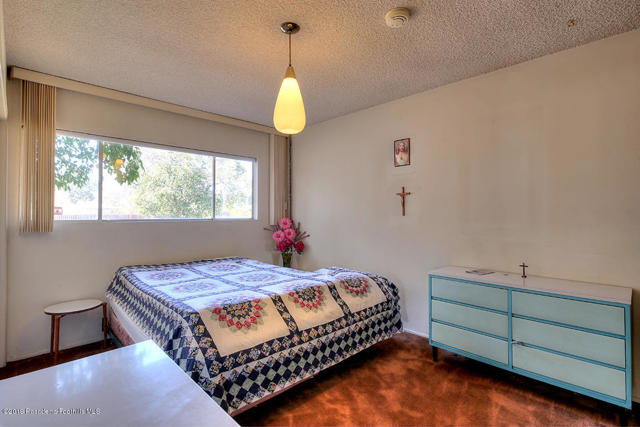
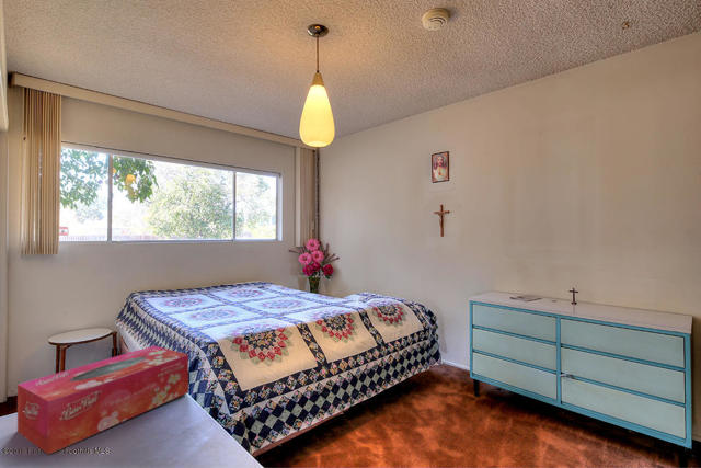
+ tissue box [16,345,189,456]
